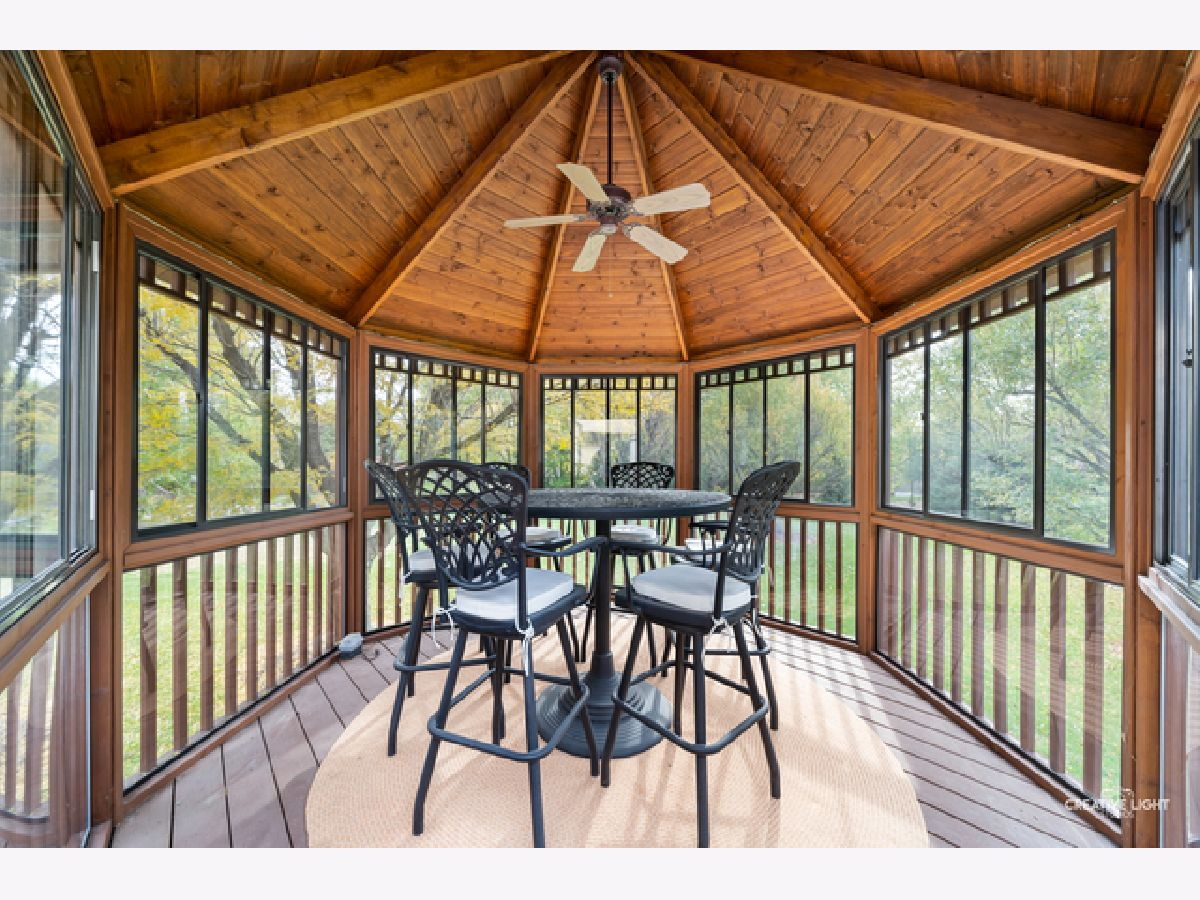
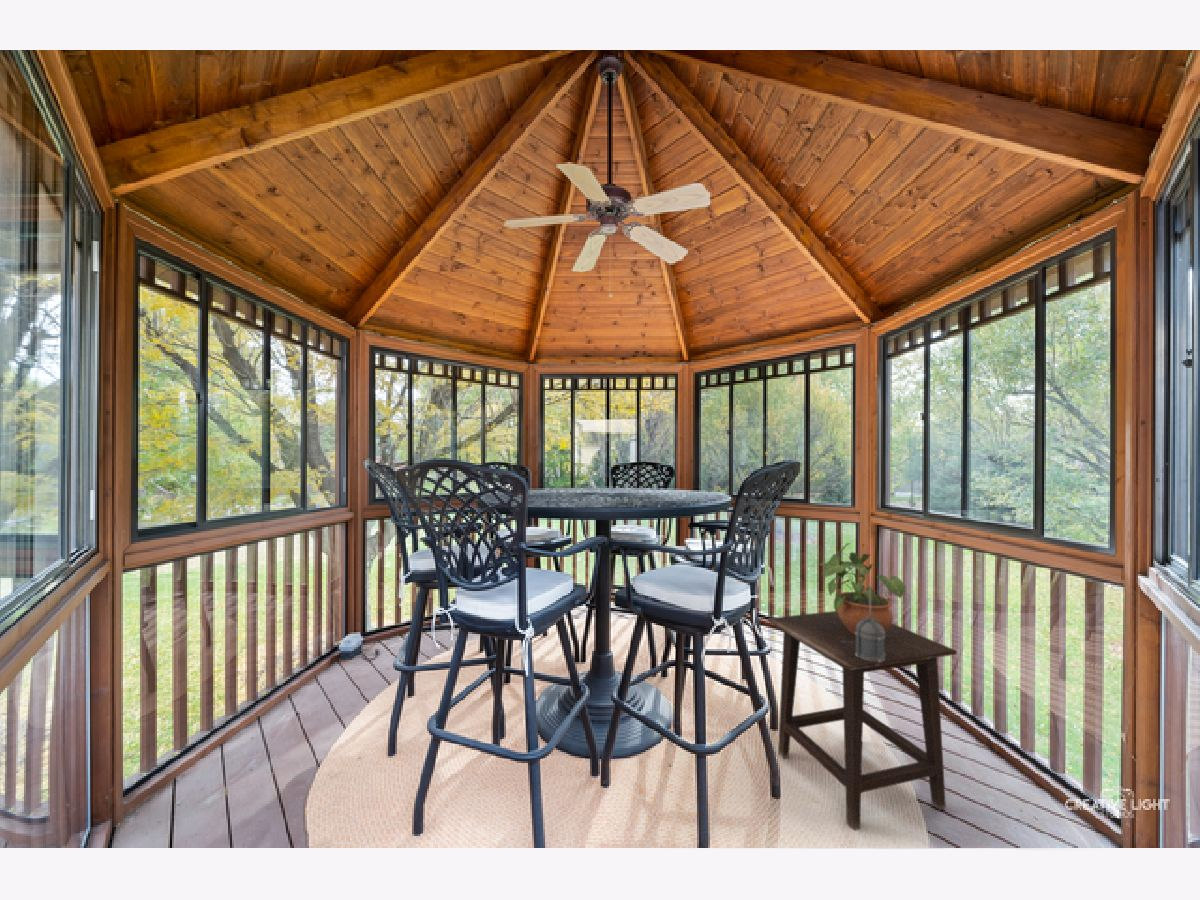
+ side table [767,610,958,831]
+ lantern [855,573,885,662]
+ potted plant [817,542,907,635]
